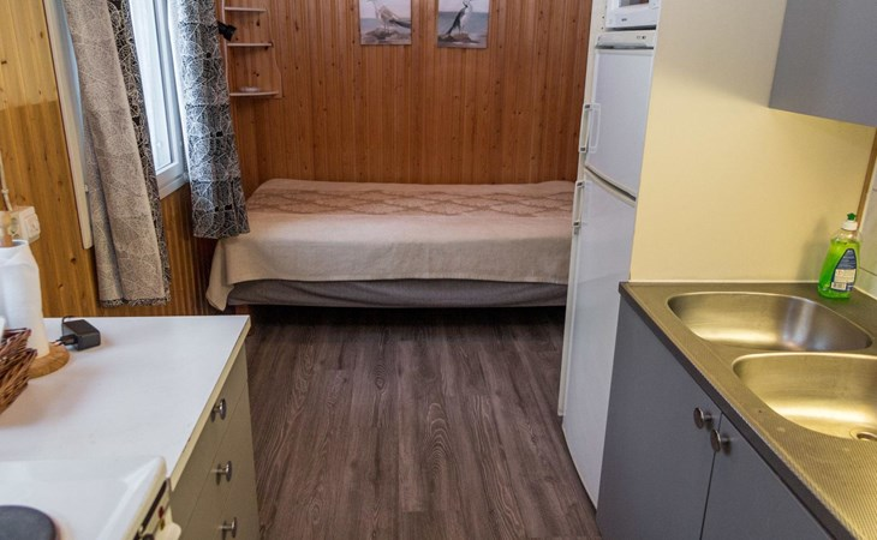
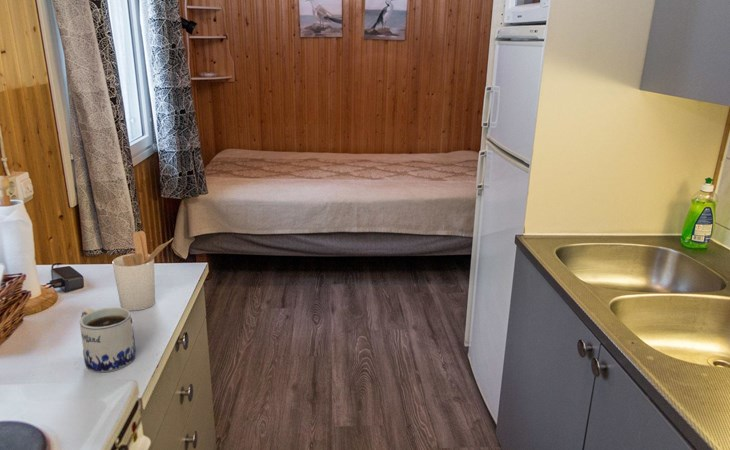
+ mug [79,306,137,373]
+ utensil holder [111,230,174,312]
